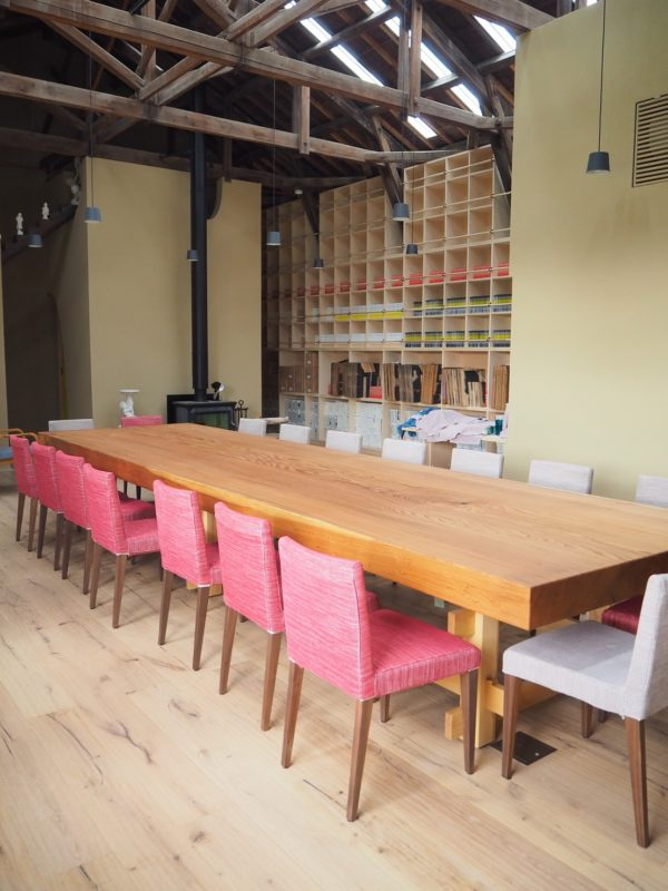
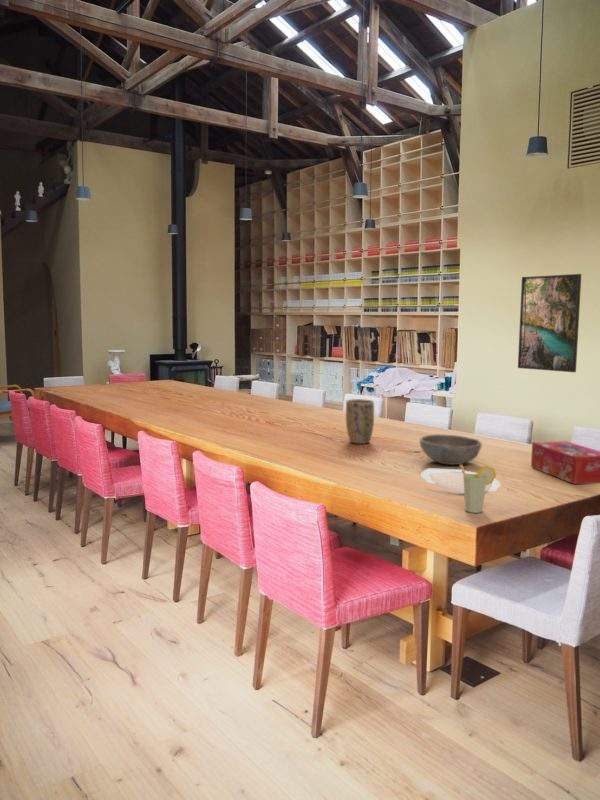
+ bowl [419,433,483,466]
+ tissue box [530,440,600,485]
+ plant pot [345,398,375,445]
+ cup [459,464,497,514]
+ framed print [517,273,582,373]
+ plate [421,467,502,494]
